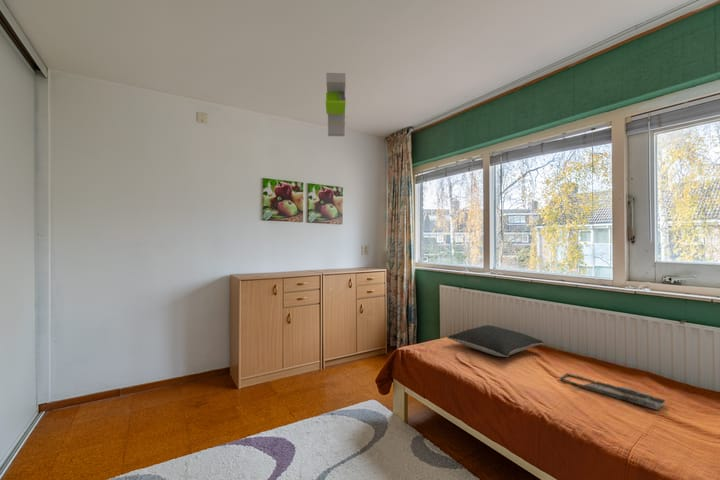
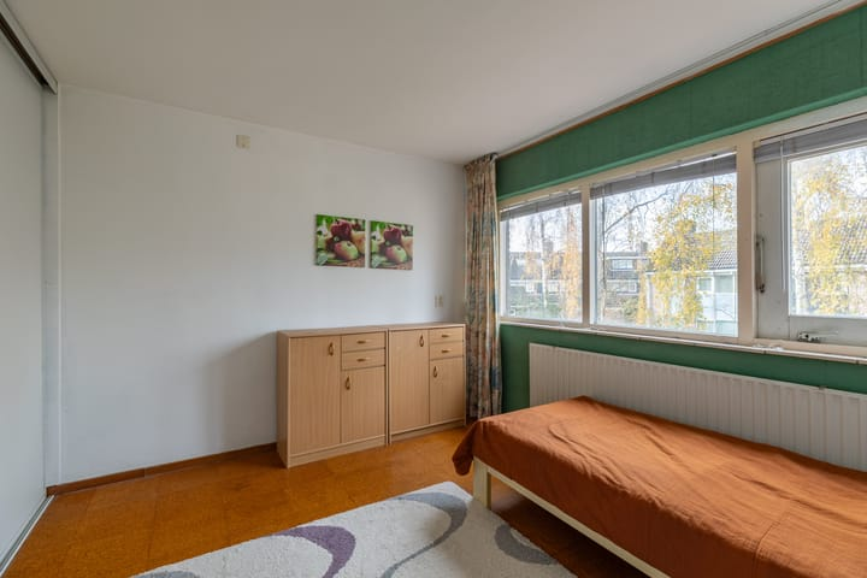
- tray [559,372,670,411]
- pillow [446,324,545,358]
- architectural model [325,72,346,137]
